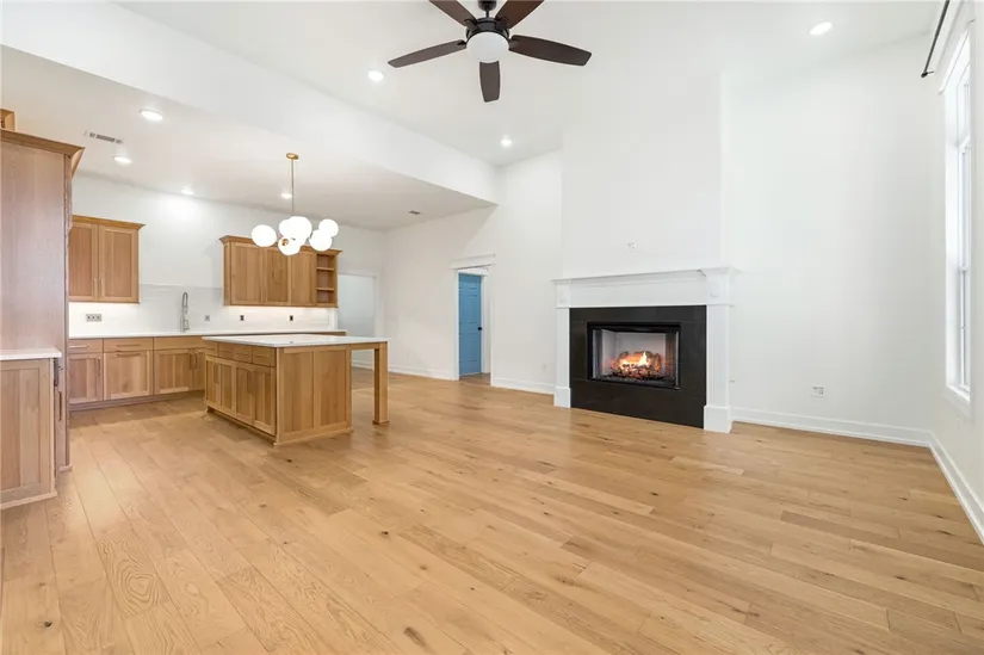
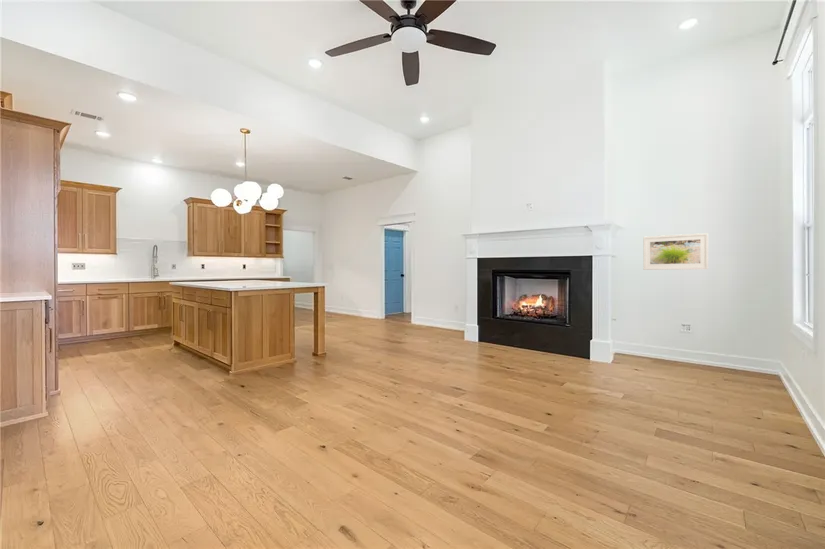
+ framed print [642,232,709,271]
